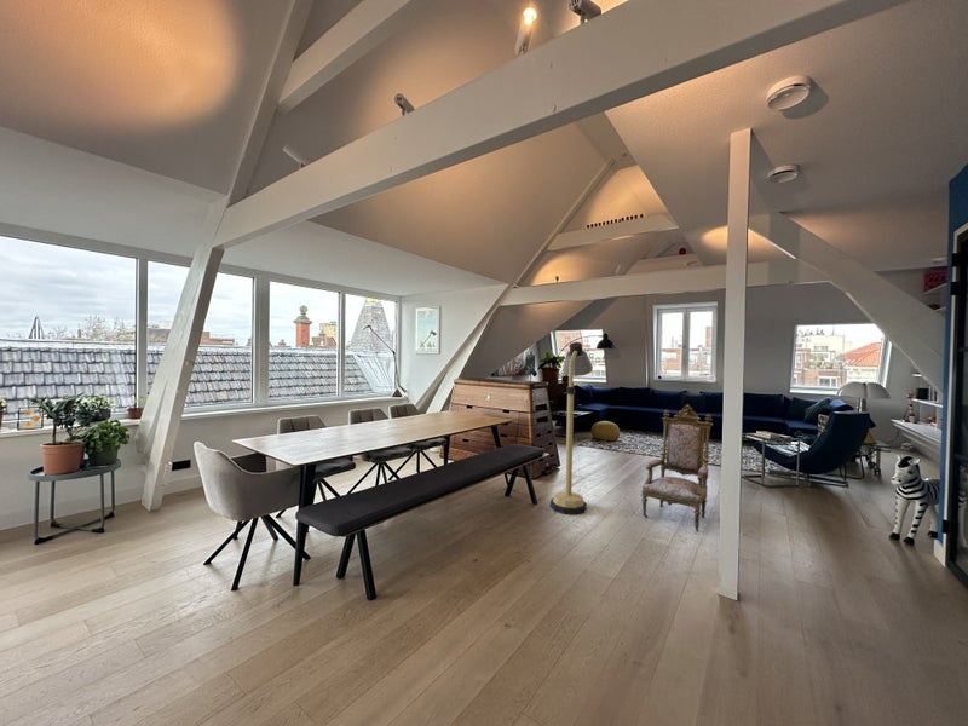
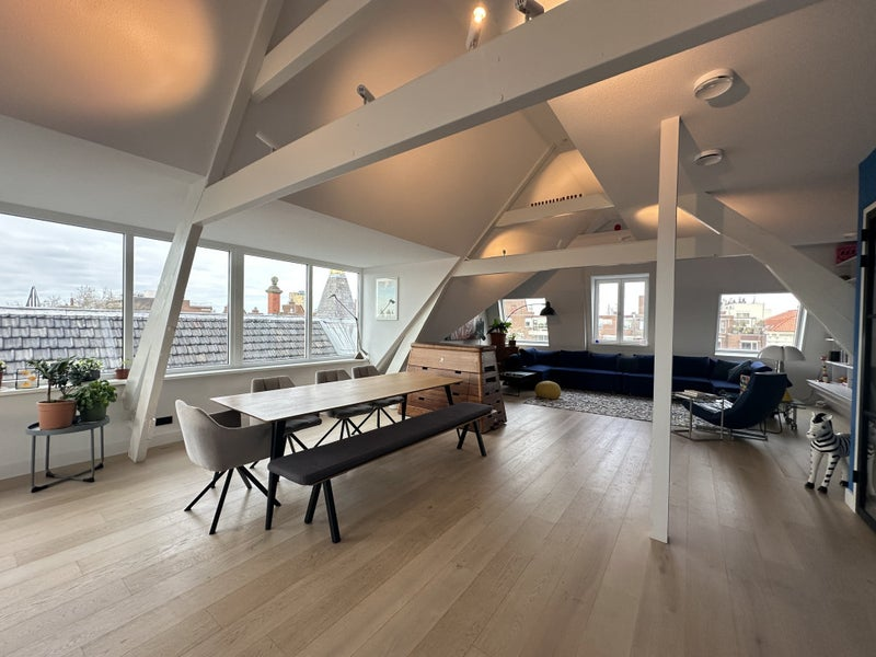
- floor lamp [549,341,594,515]
- armchair [640,403,714,532]
